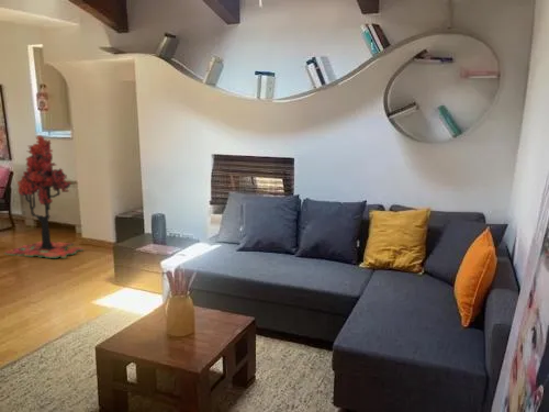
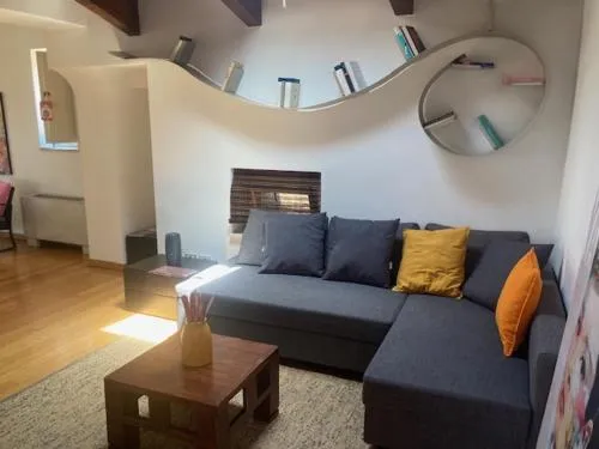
- tree [3,135,85,259]
